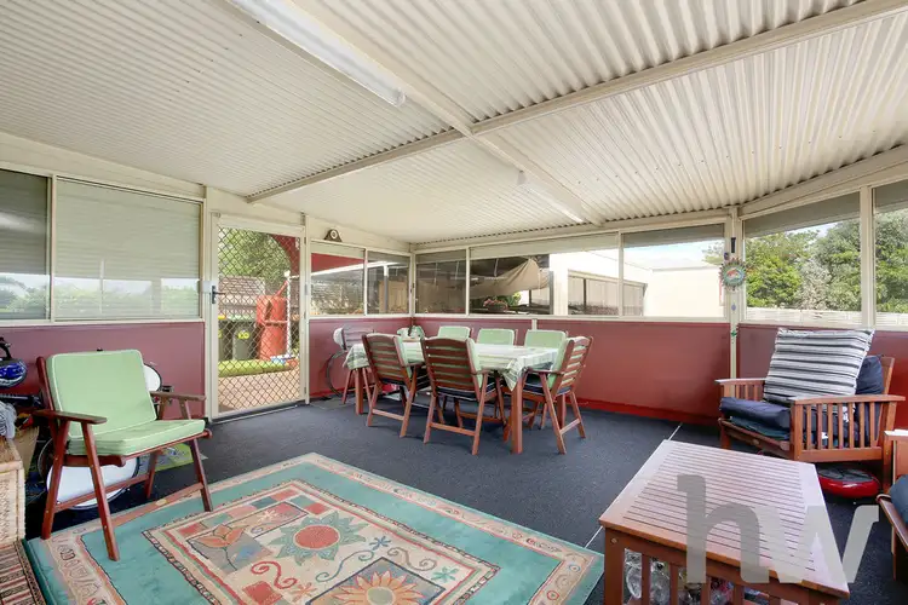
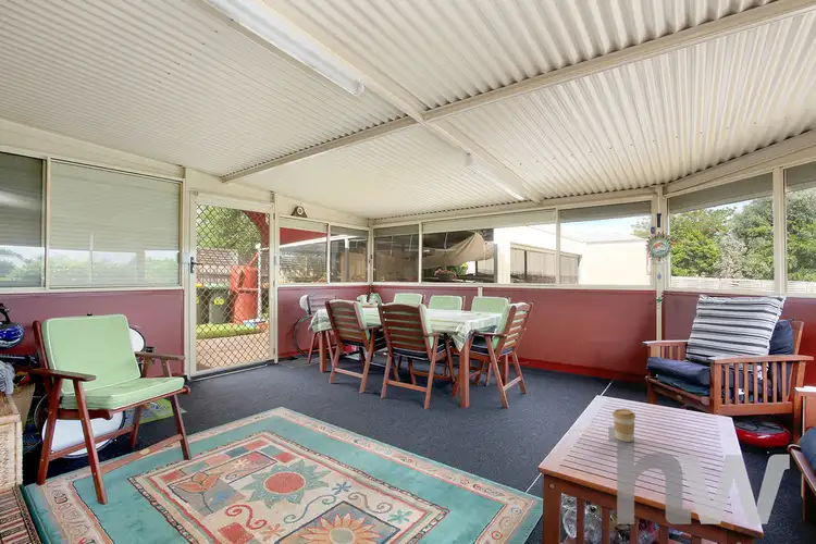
+ coffee cup [611,408,636,443]
